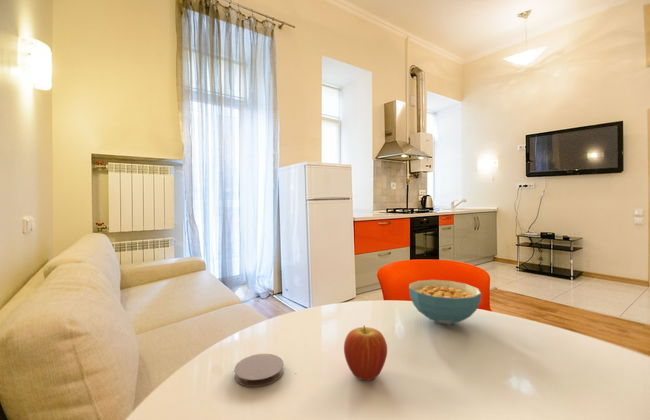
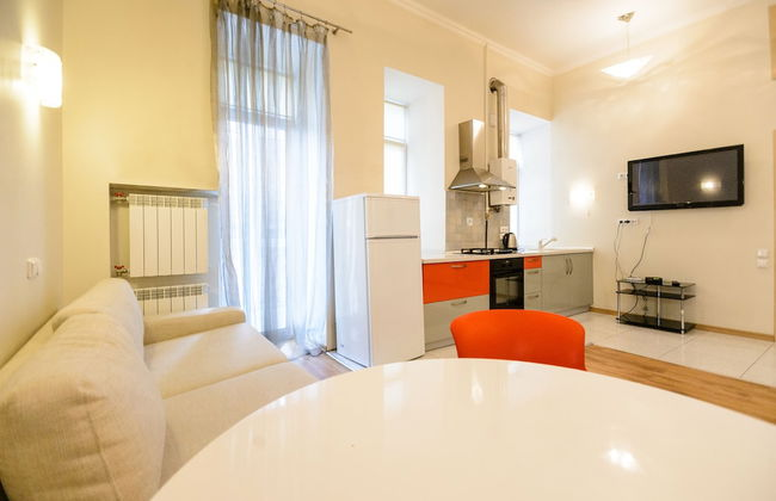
- coaster [233,353,285,388]
- fruit [343,324,388,381]
- cereal bowl [408,279,482,326]
